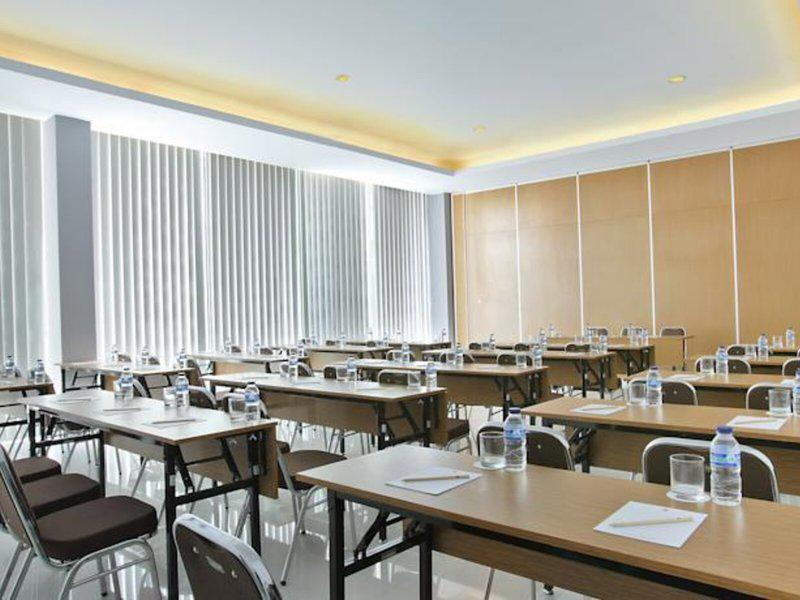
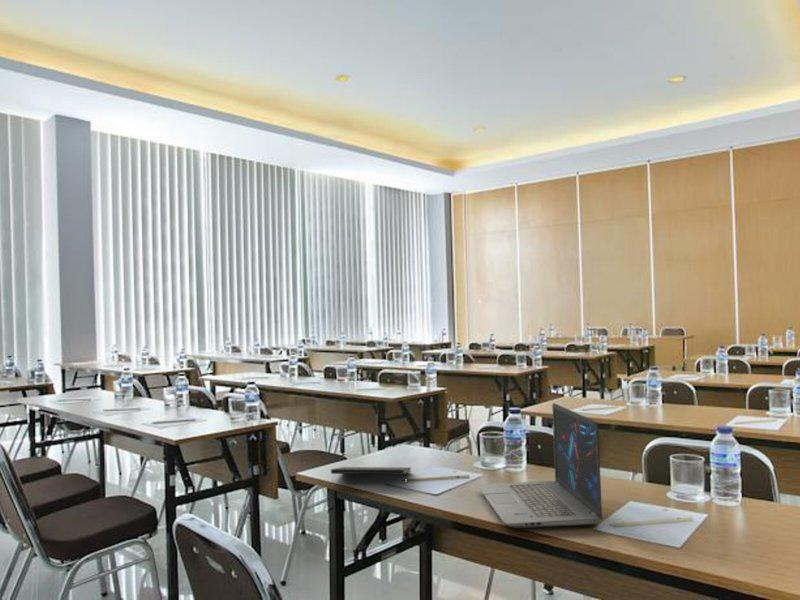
+ notepad [330,466,412,486]
+ laptop [477,402,603,529]
